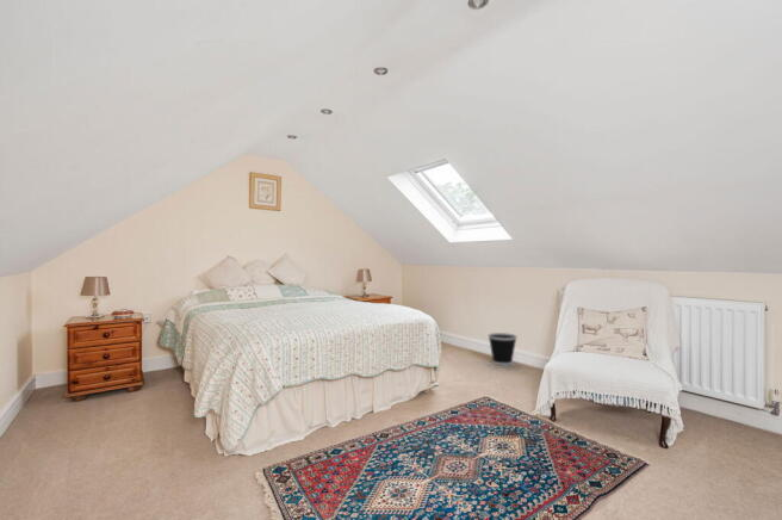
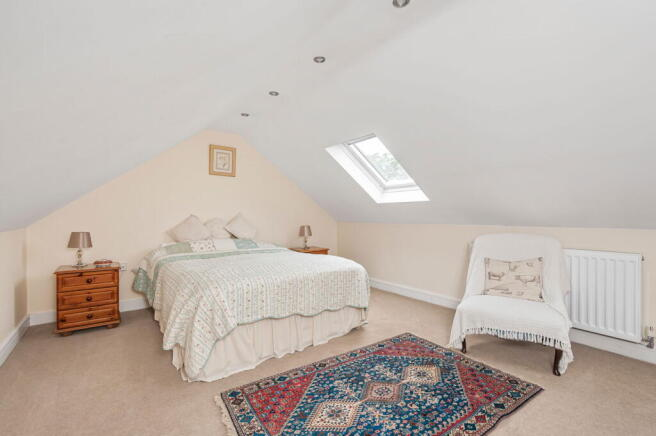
- wastebasket [486,332,519,366]
